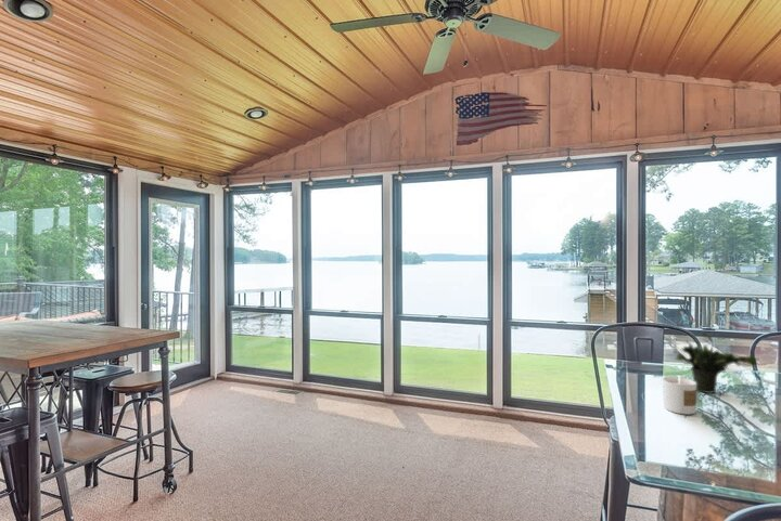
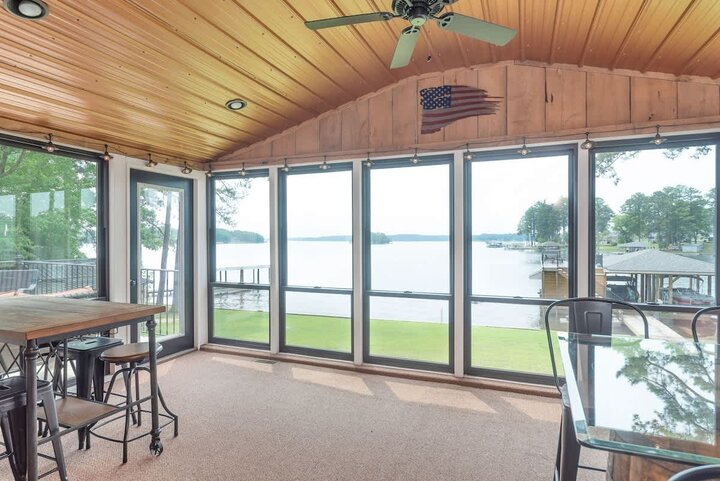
- candle [662,374,697,415]
- potted plant [674,331,758,394]
